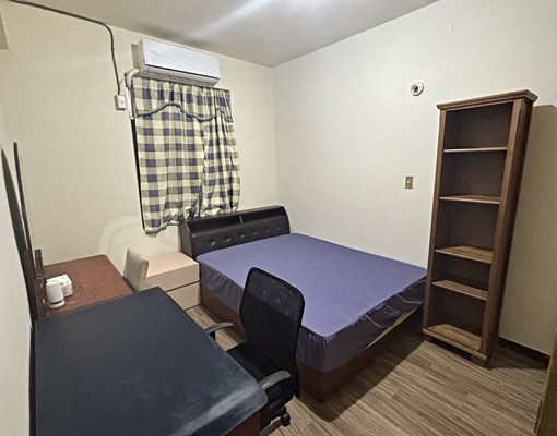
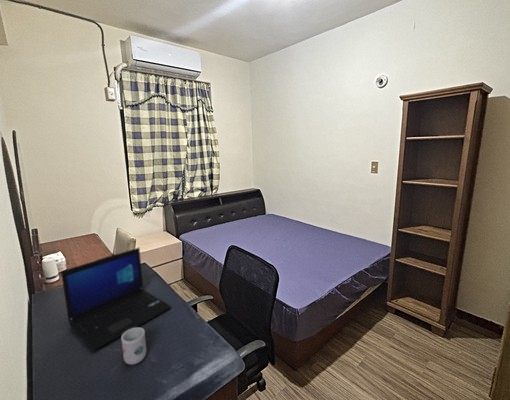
+ mug [120,327,147,365]
+ laptop [60,247,172,352]
